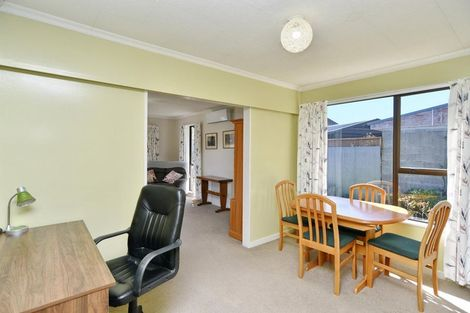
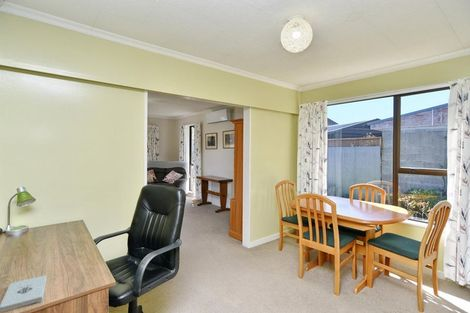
+ notepad [0,274,47,312]
